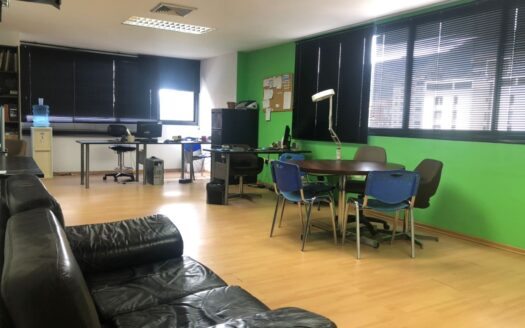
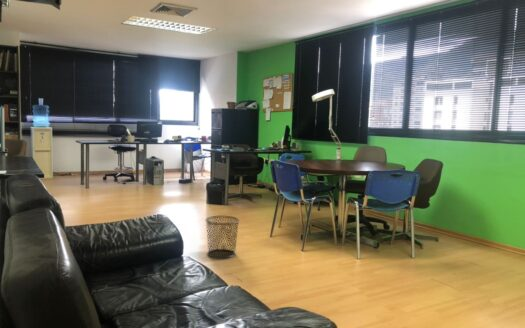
+ waste bin [205,215,240,260]
